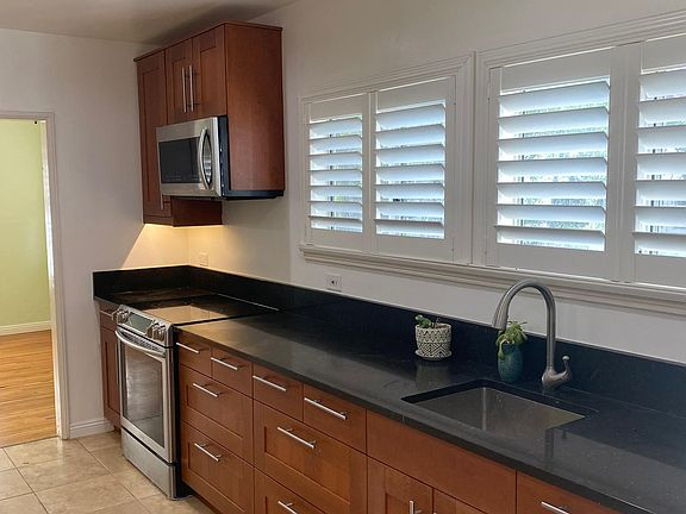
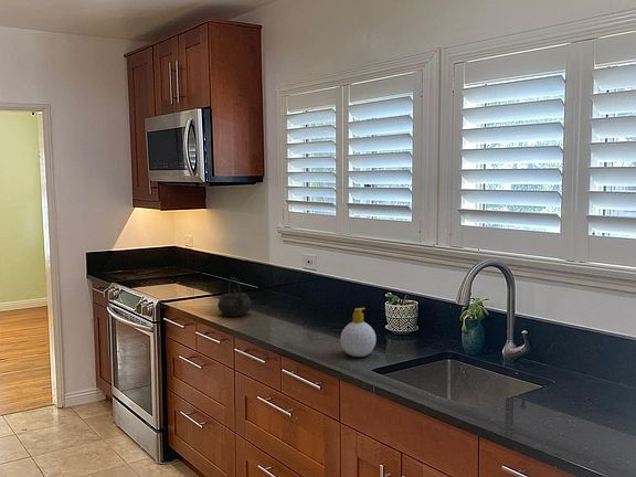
+ kettle [216,276,253,318]
+ soap bottle [339,307,378,358]
